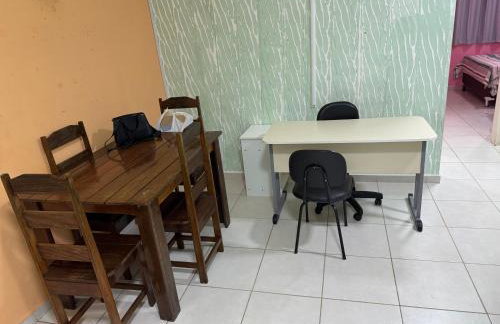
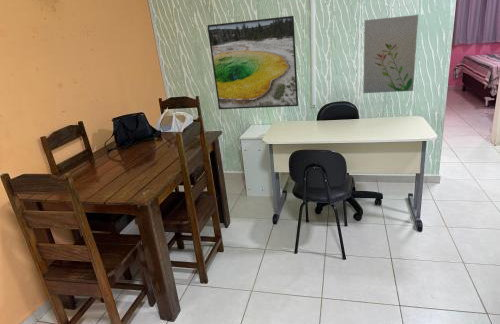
+ wall art [362,14,419,94]
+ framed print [206,15,299,110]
